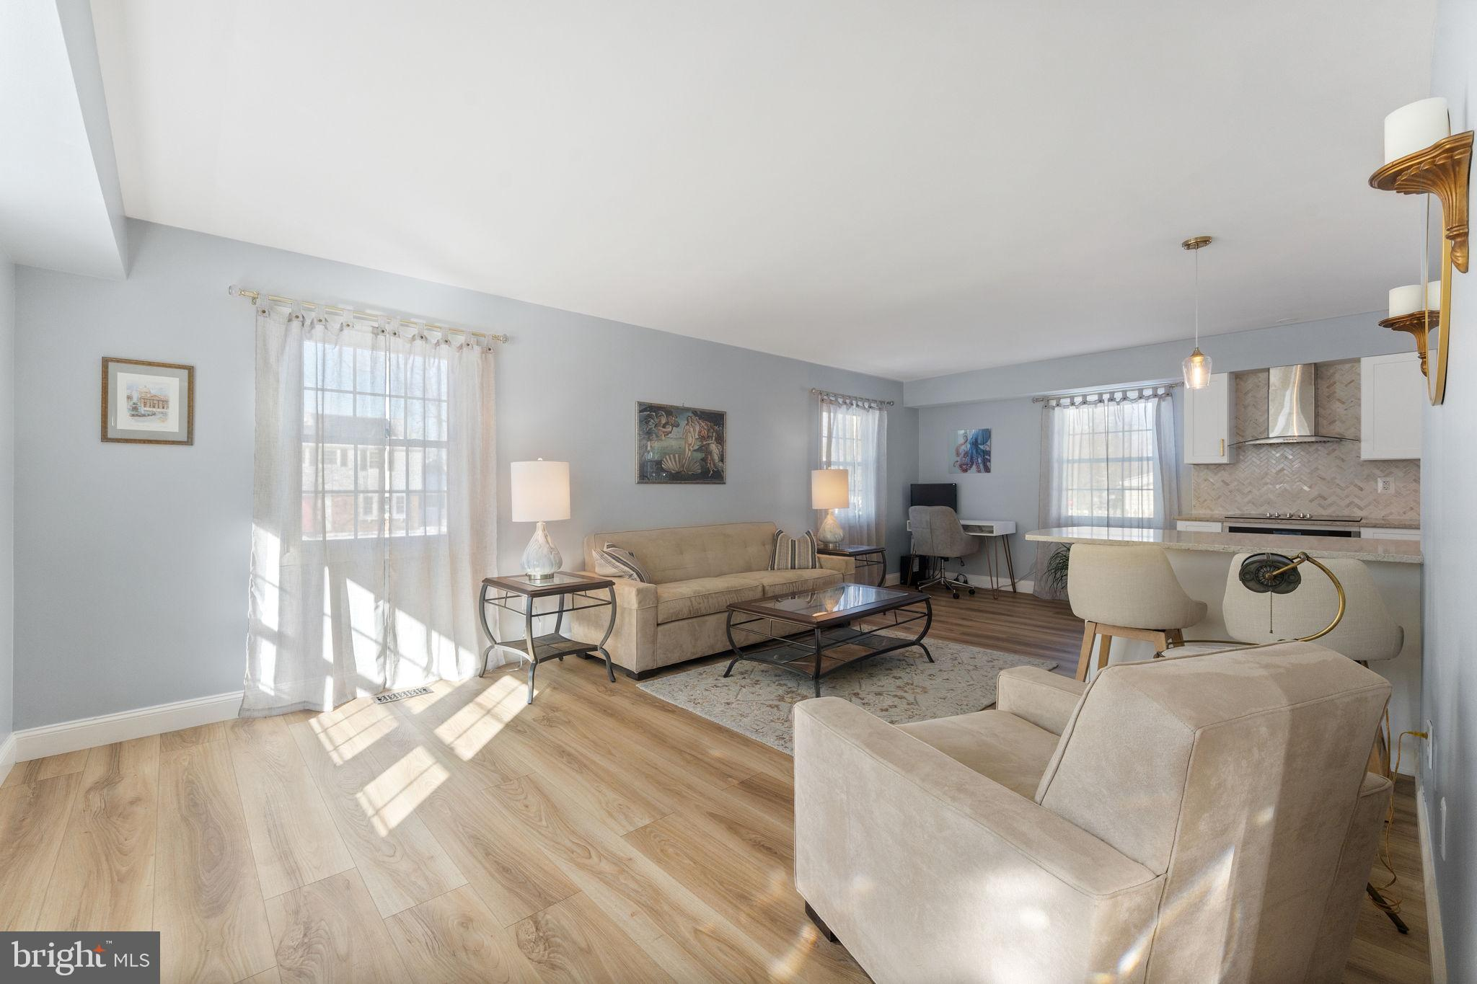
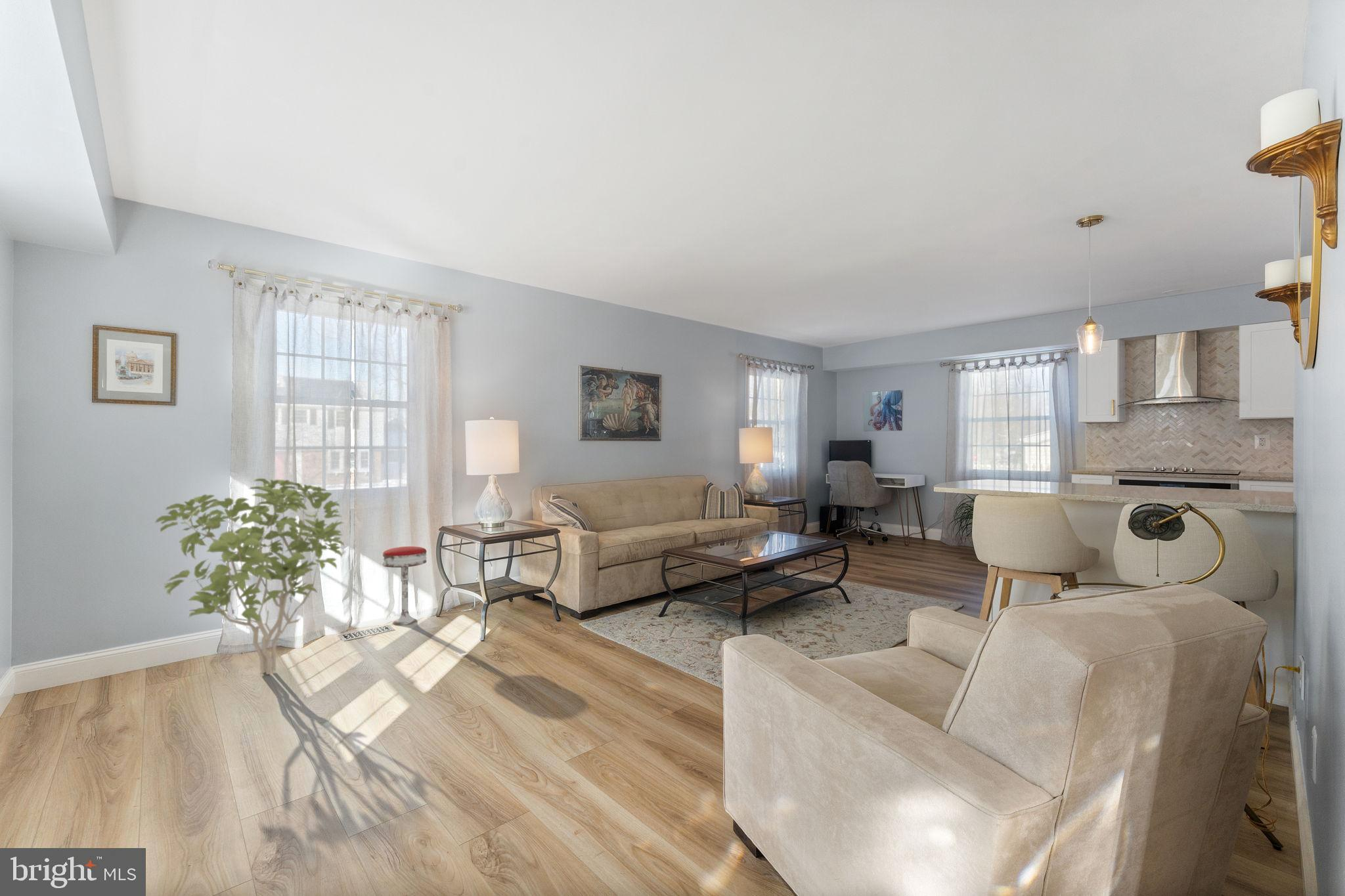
+ shrub [154,478,345,675]
+ bar stool [382,545,428,626]
